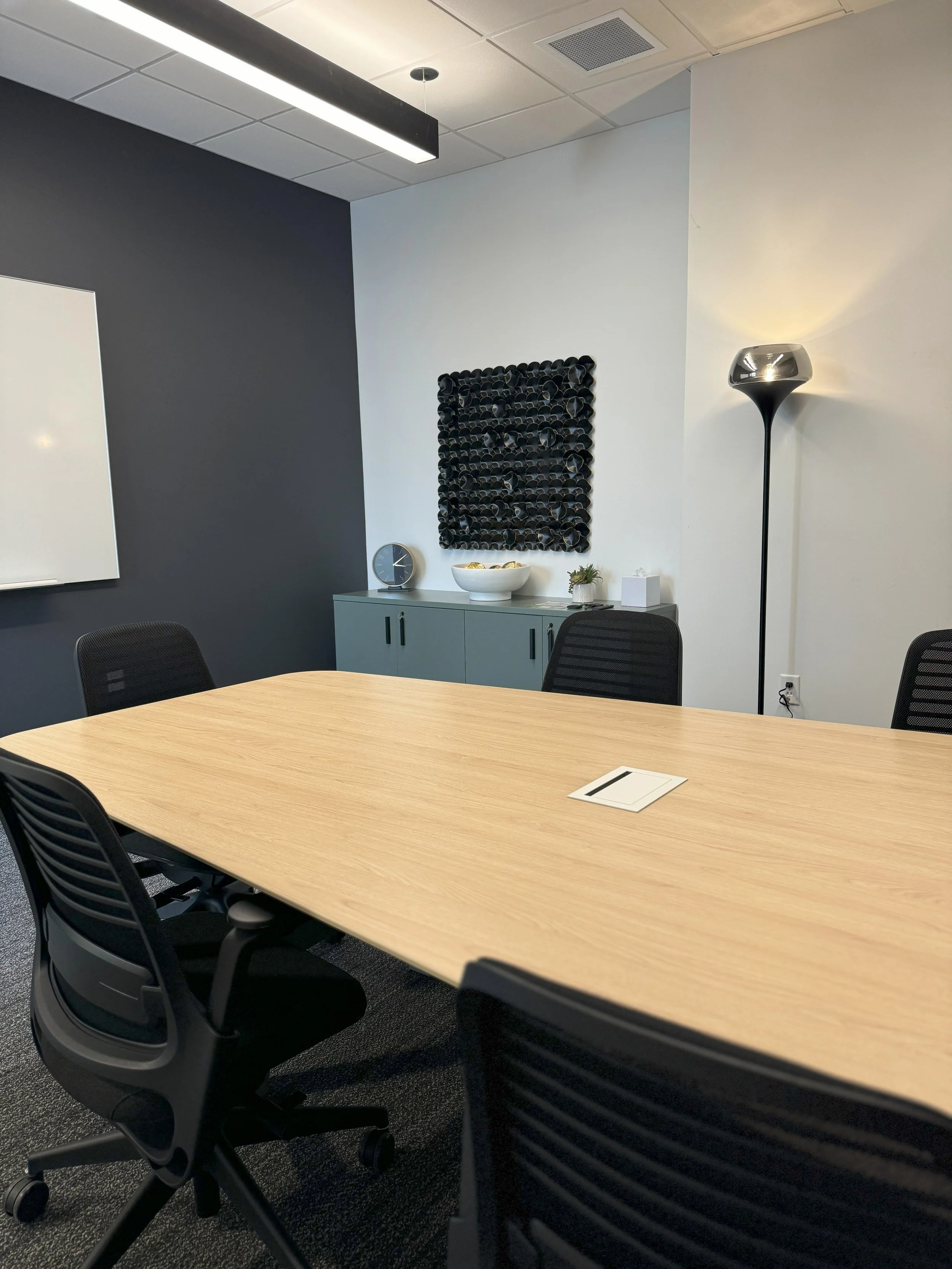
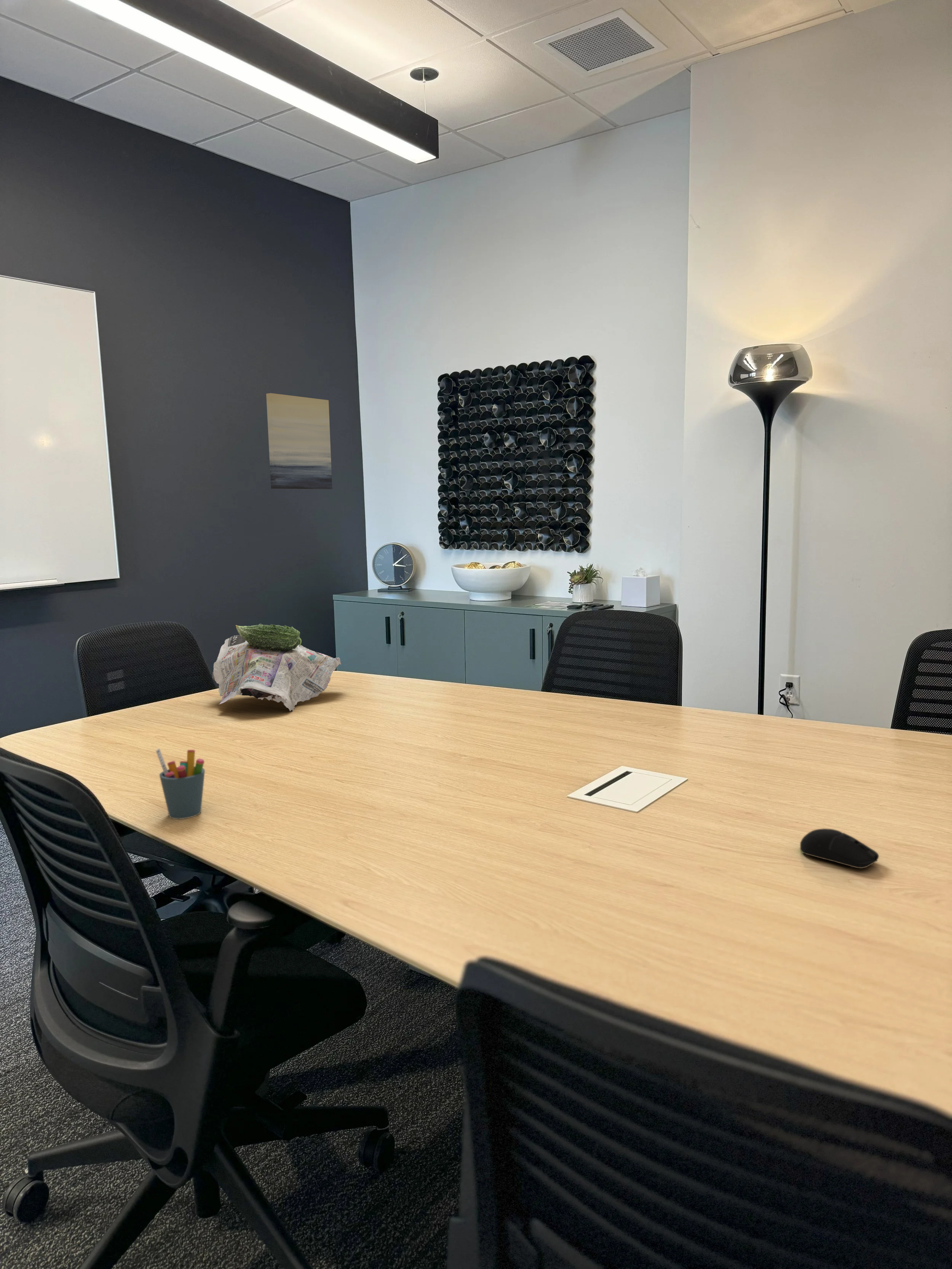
+ computer mouse [800,828,879,869]
+ pen holder [155,748,205,819]
+ newspaper [212,623,342,712]
+ wall art [266,393,332,490]
